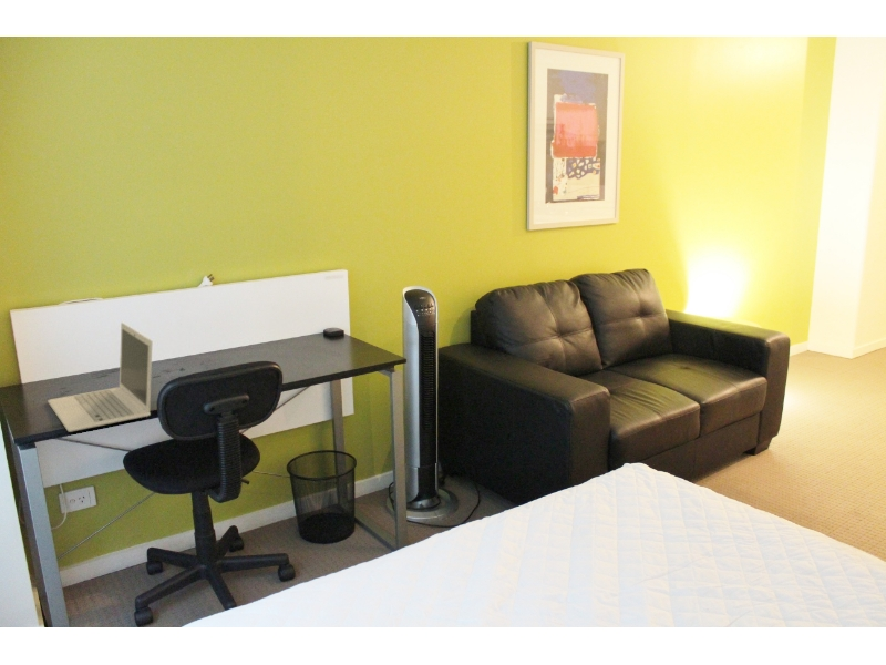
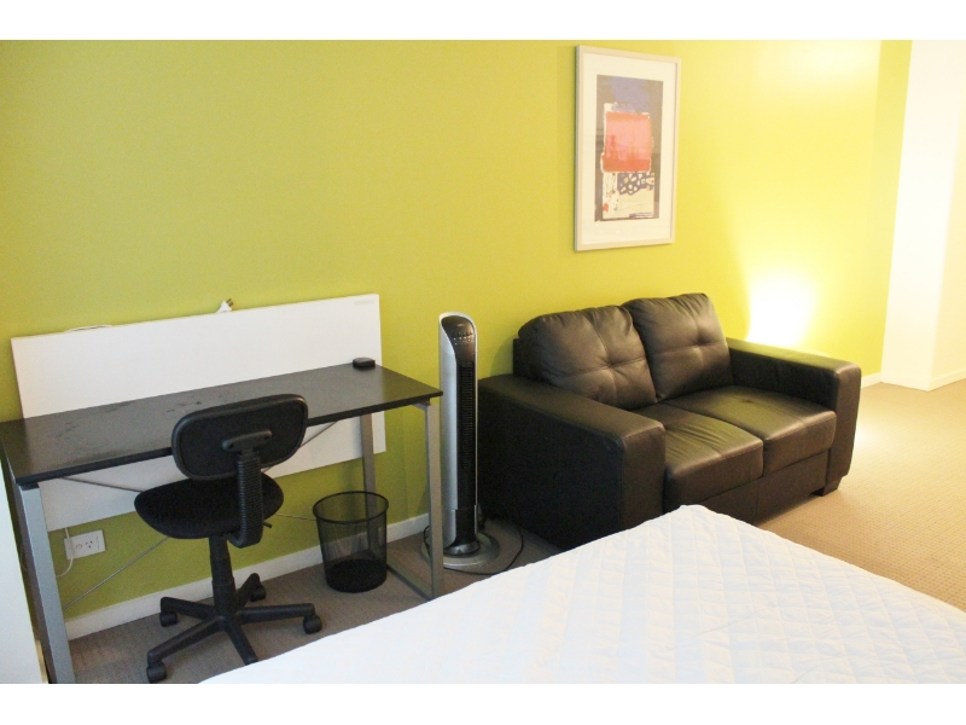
- laptop [47,321,153,433]
